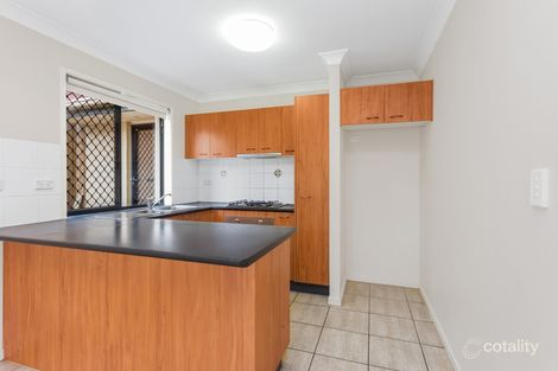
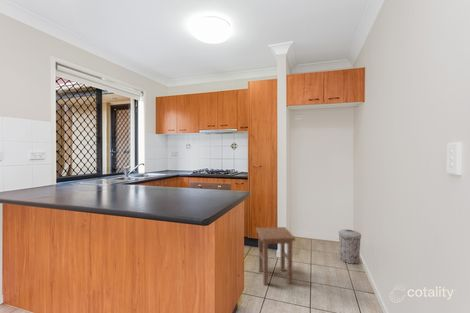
+ stool [256,226,296,286]
+ trash can [338,228,362,265]
